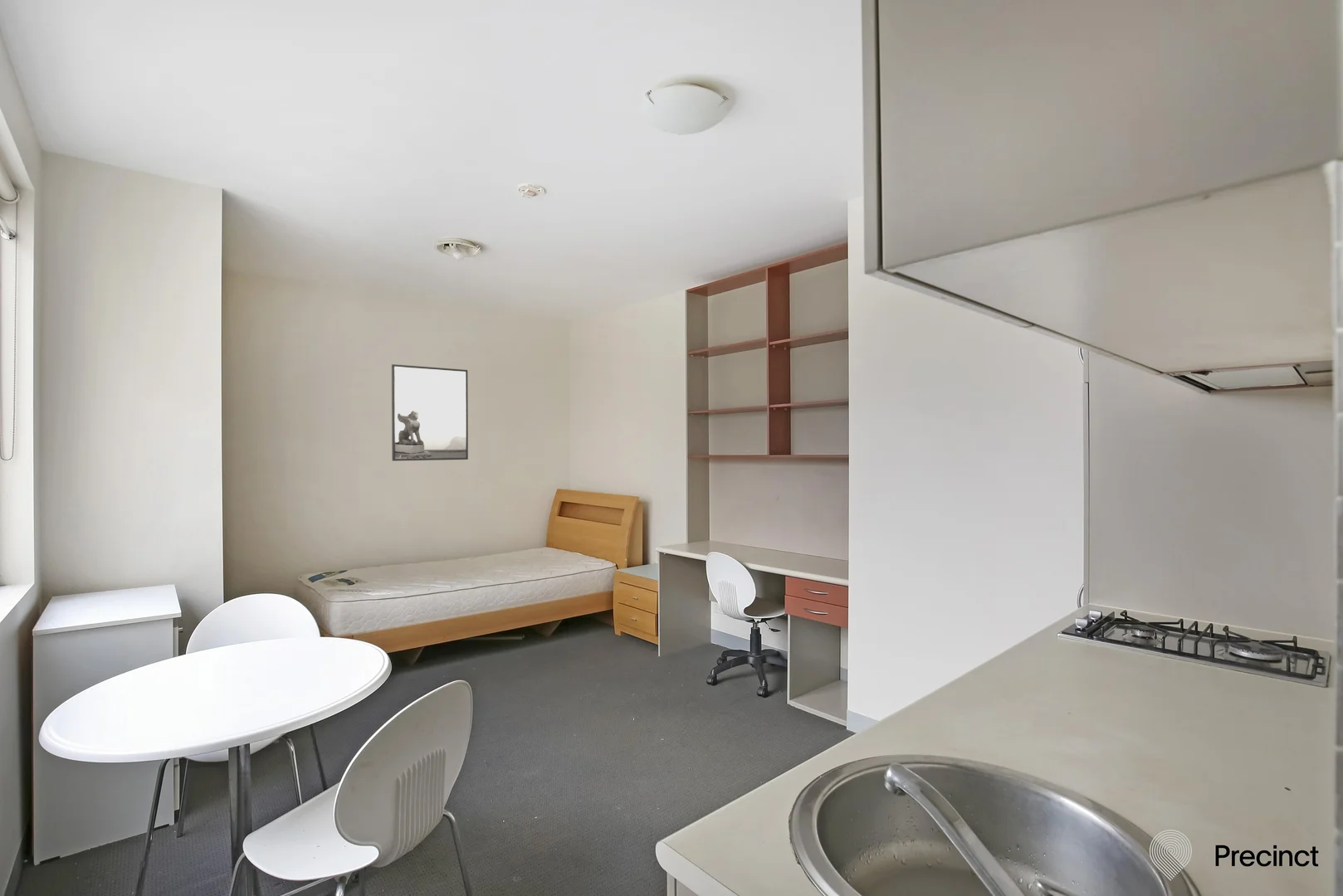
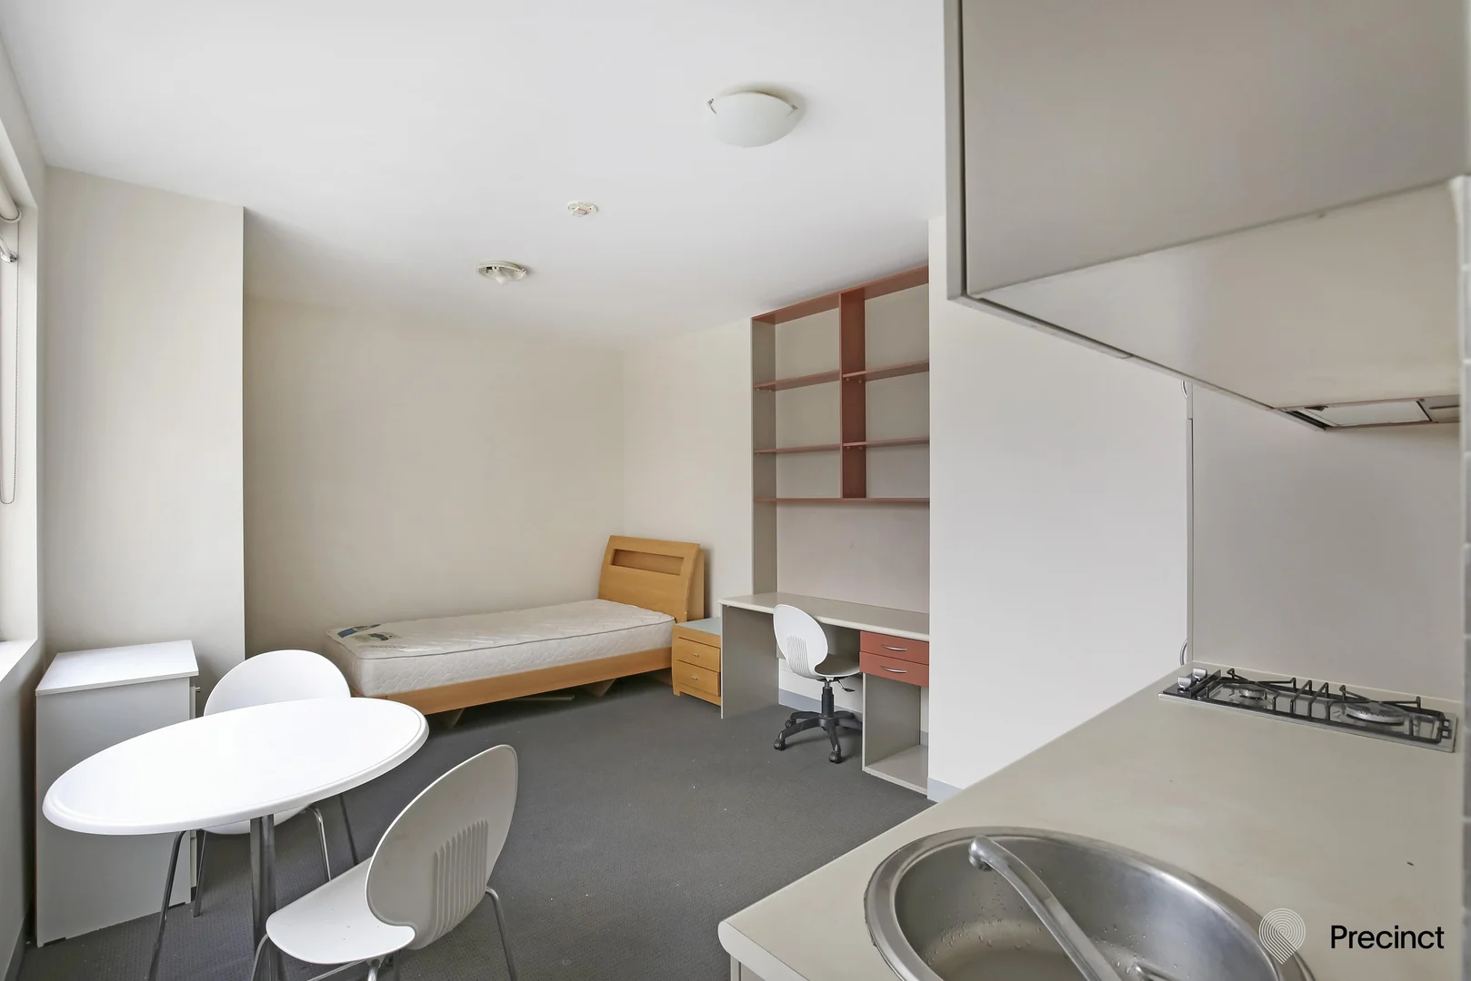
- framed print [391,363,469,461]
